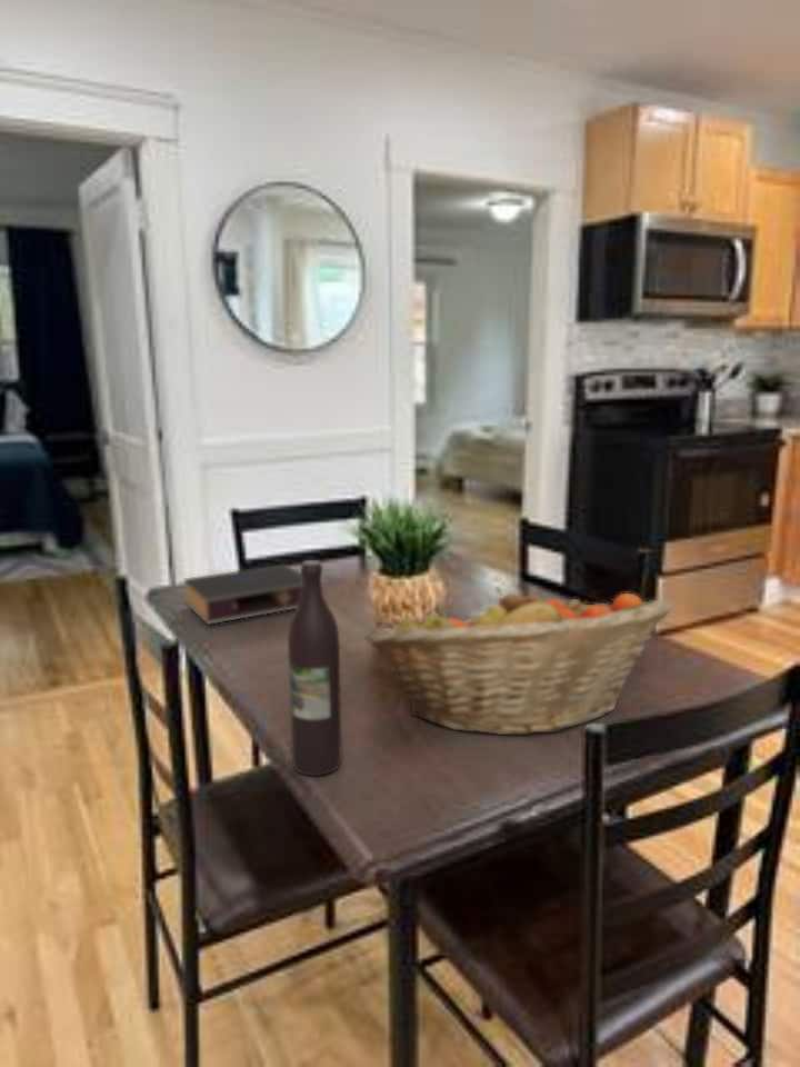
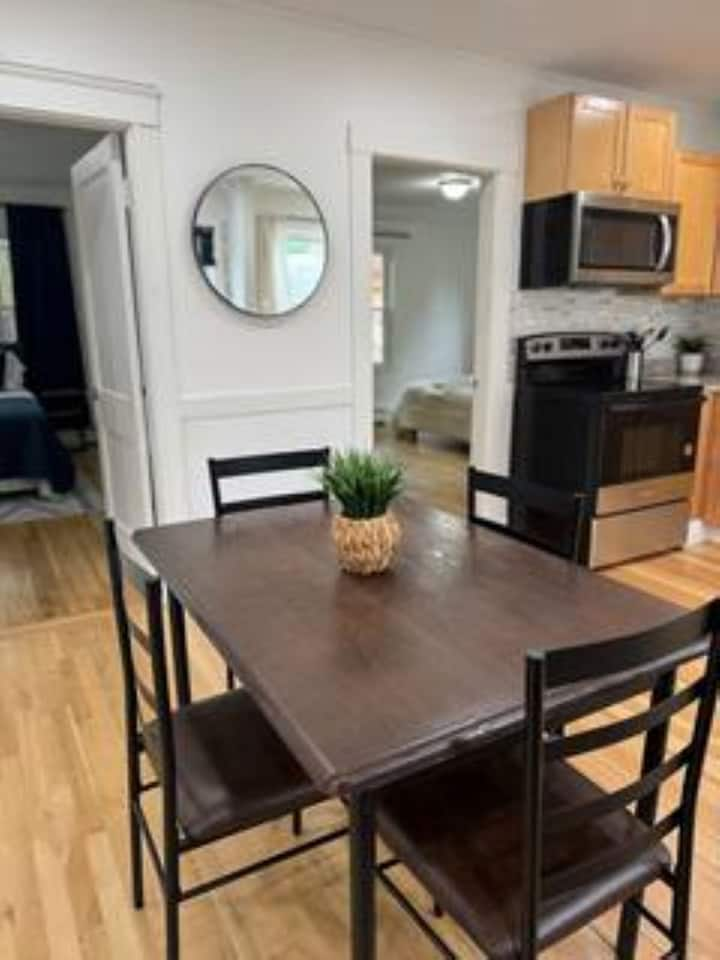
- fruit basket [363,587,674,737]
- book [182,562,303,626]
- wine bottle [287,559,343,777]
